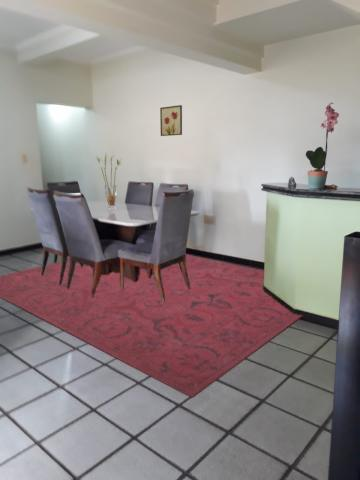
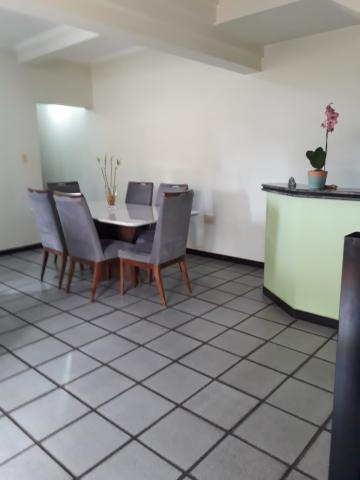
- wall art [159,104,183,137]
- rug [0,253,303,398]
